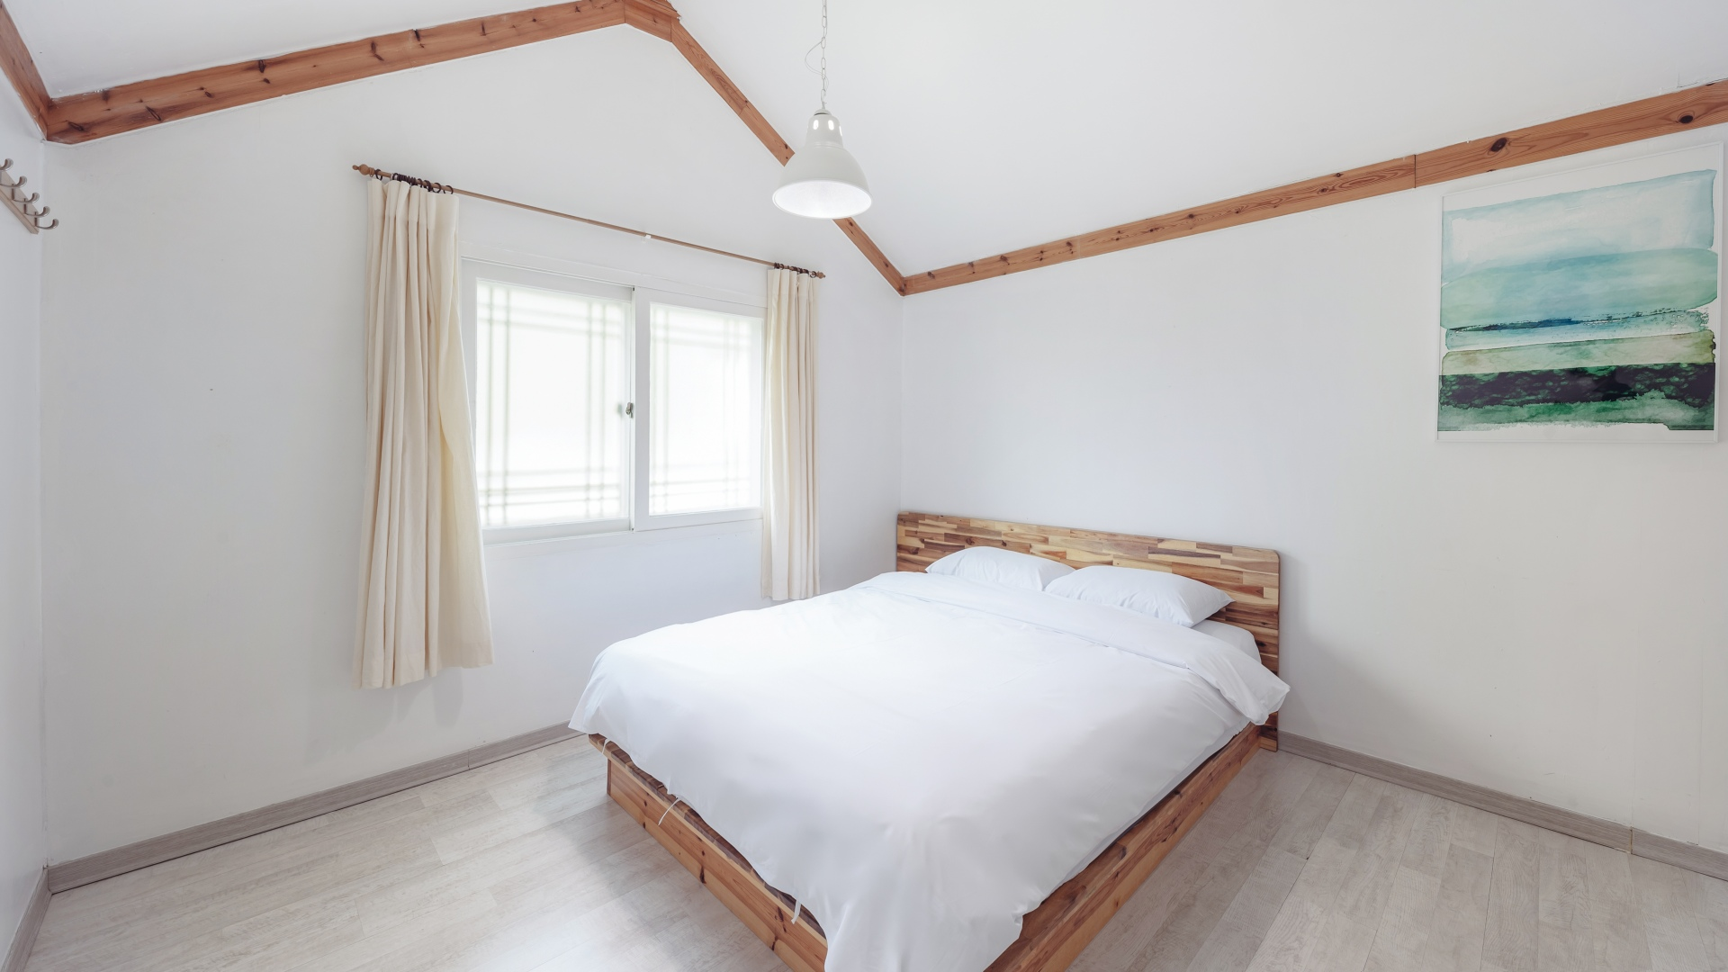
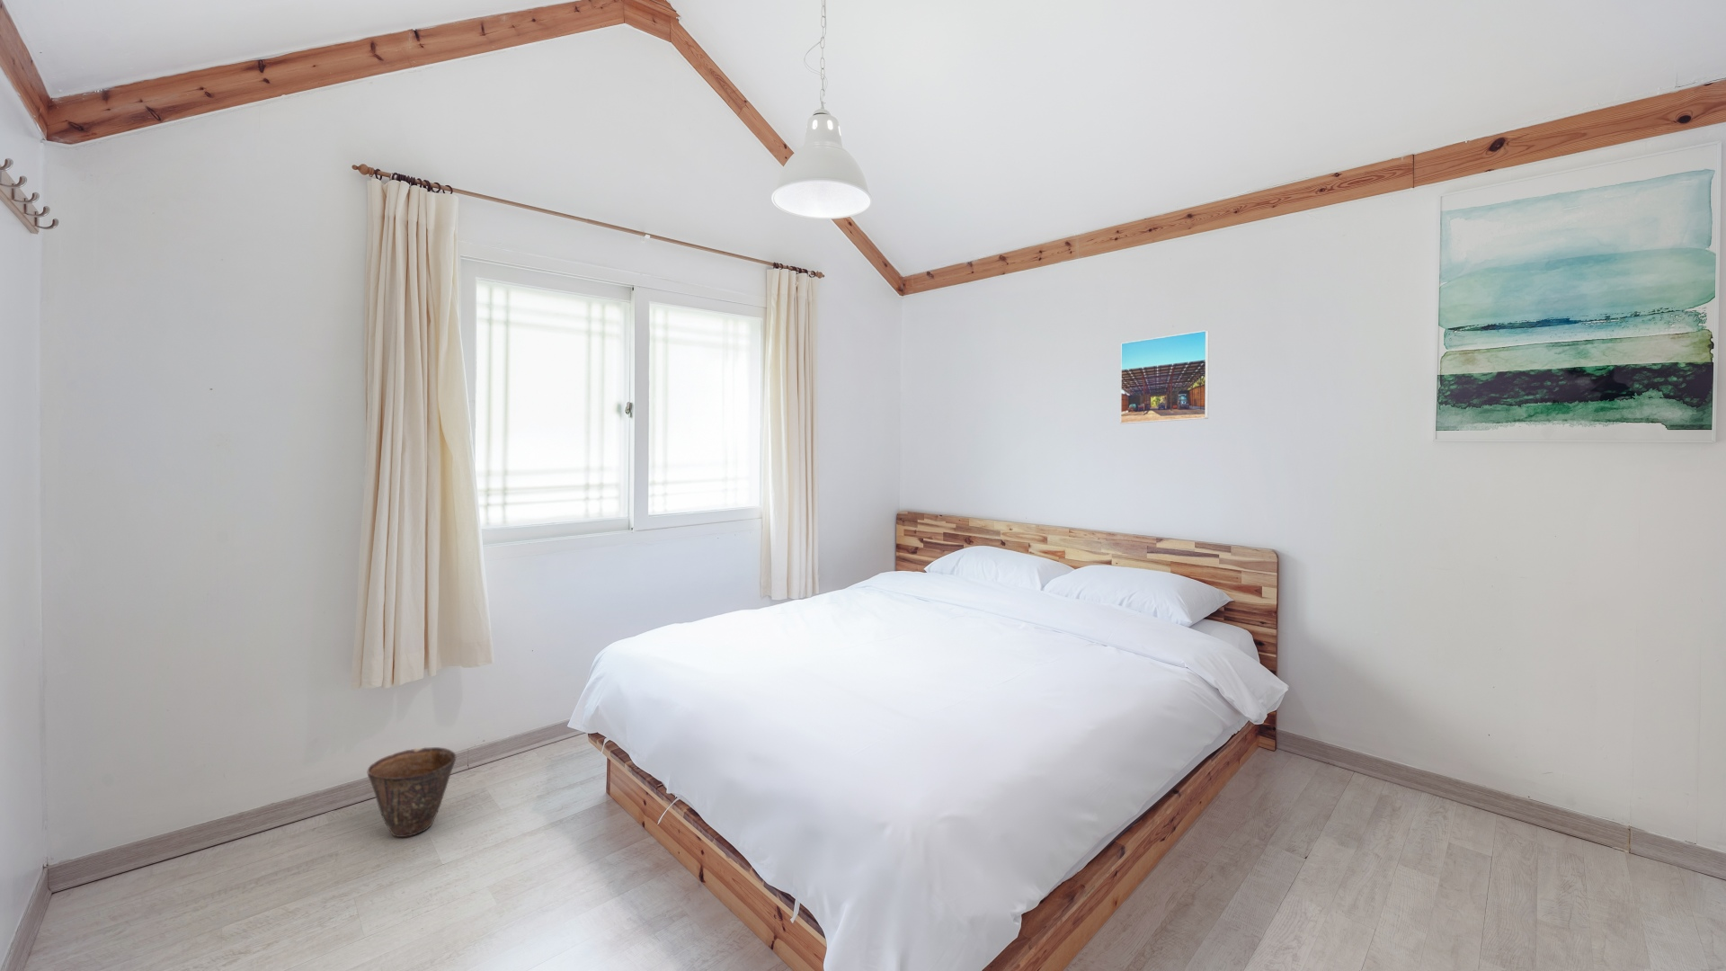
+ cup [366,746,456,838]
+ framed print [1119,330,1210,424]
